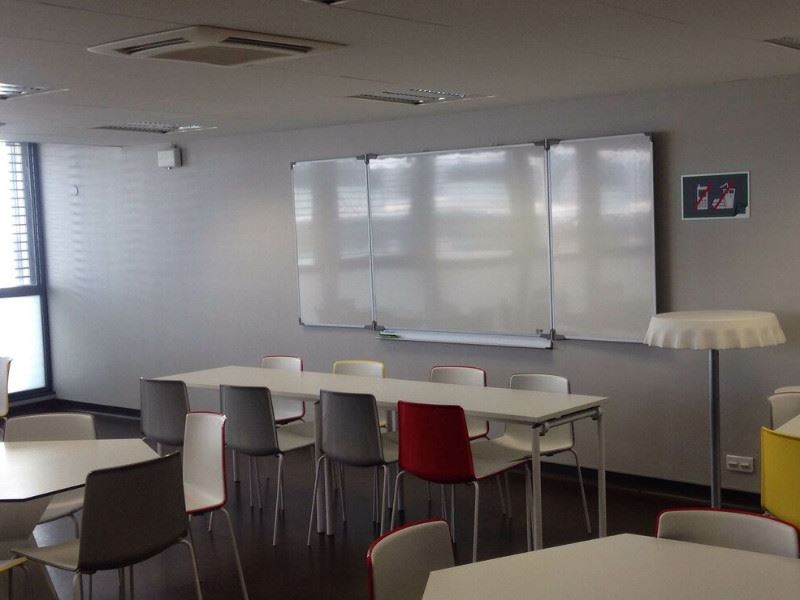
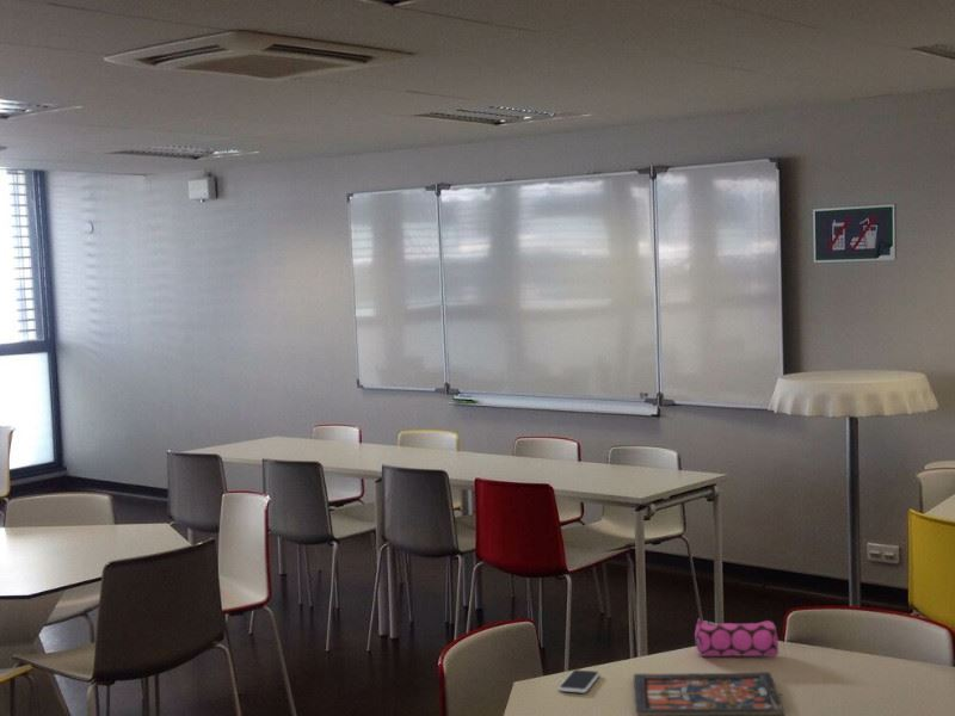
+ board game [633,671,787,716]
+ smartphone [557,668,602,695]
+ pencil case [694,617,780,658]
